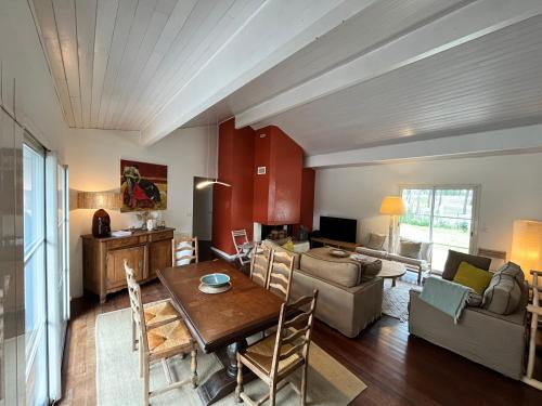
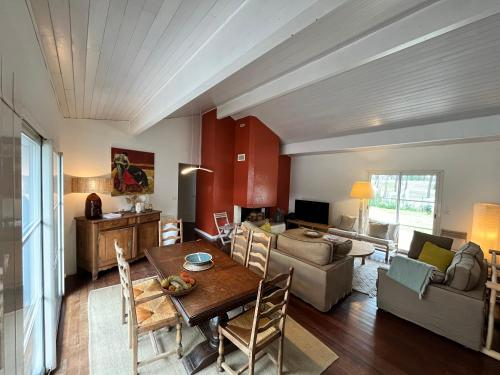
+ fruit bowl [160,271,198,297]
